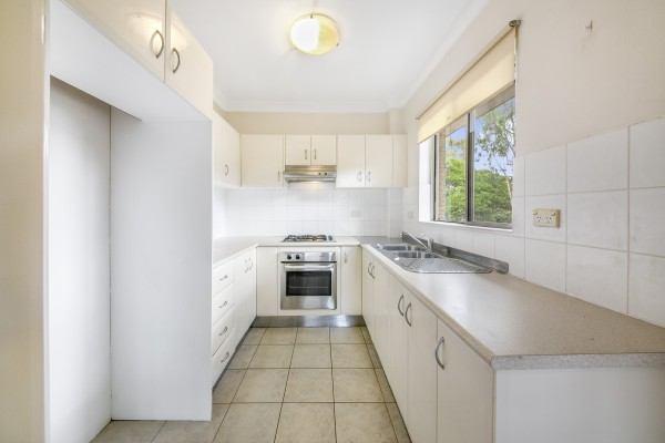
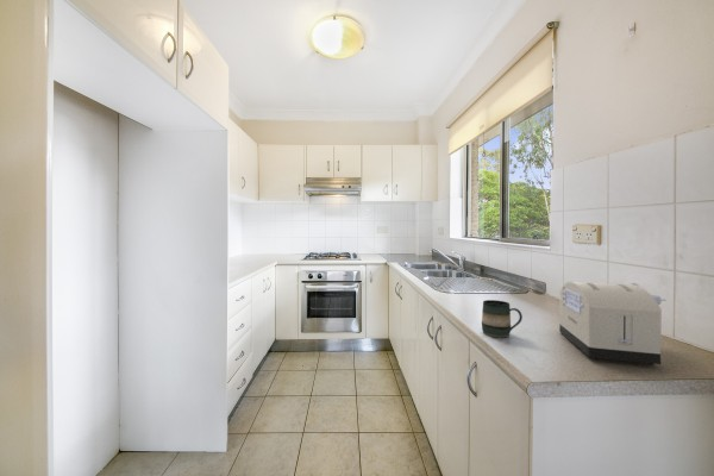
+ mug [481,299,524,338]
+ toaster [558,281,668,367]
